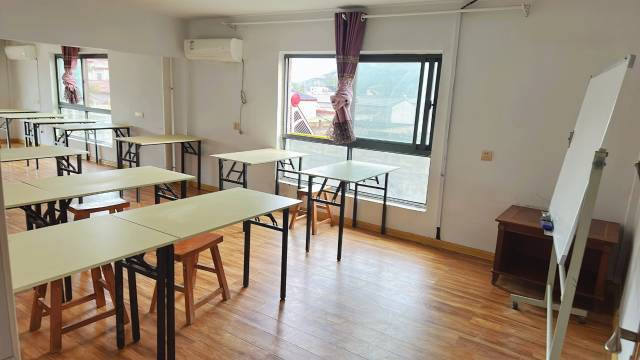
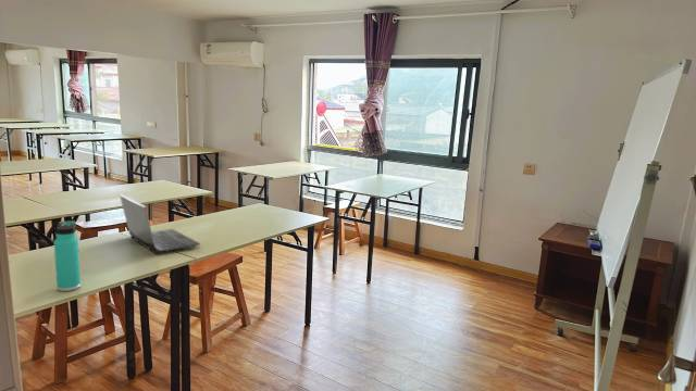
+ thermos bottle [53,219,82,292]
+ laptop computer [119,193,201,254]
